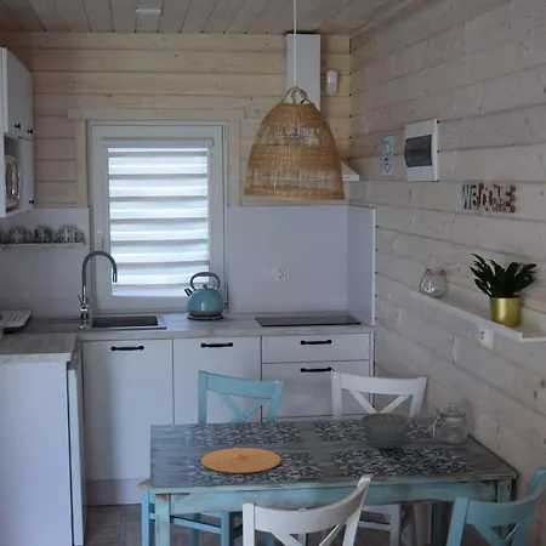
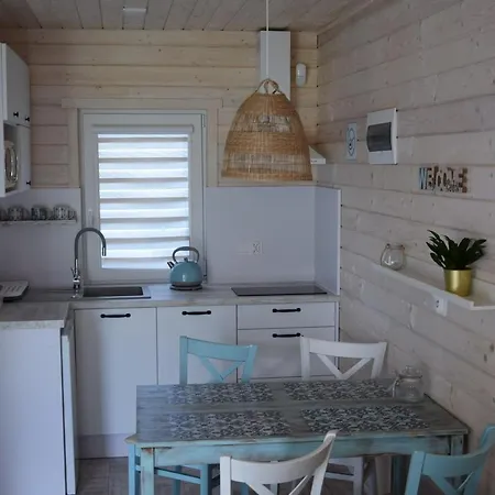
- plate [200,447,281,474]
- bowl [360,411,411,450]
